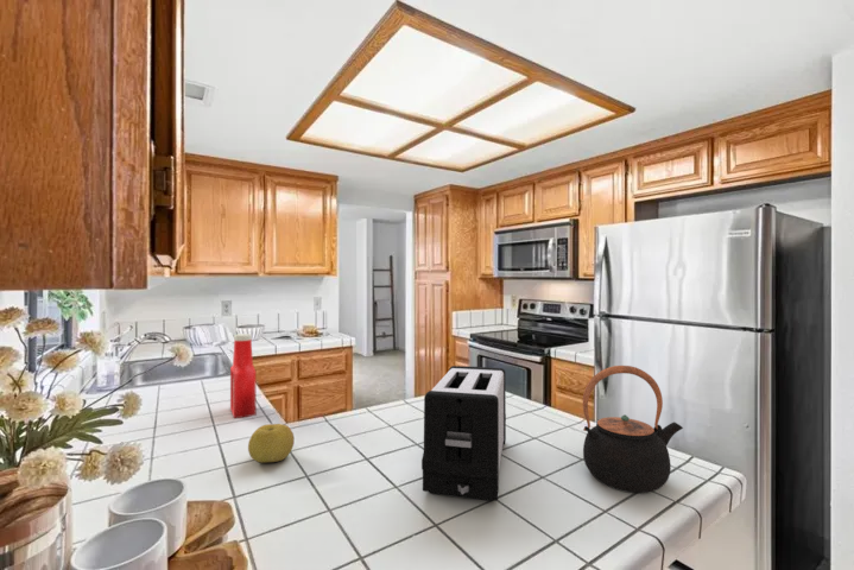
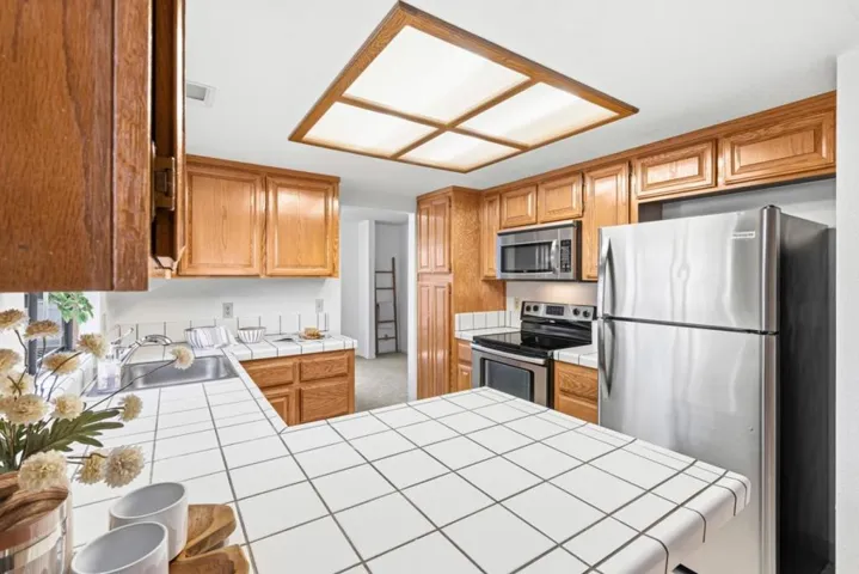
- toaster [420,365,507,502]
- soap bottle [229,332,257,419]
- teapot [582,365,684,494]
- fruit [247,423,296,464]
